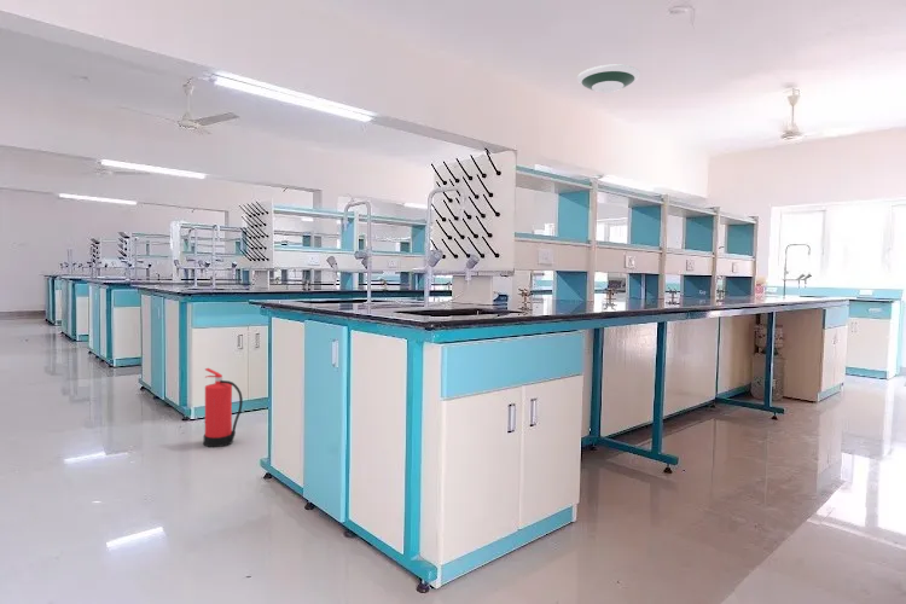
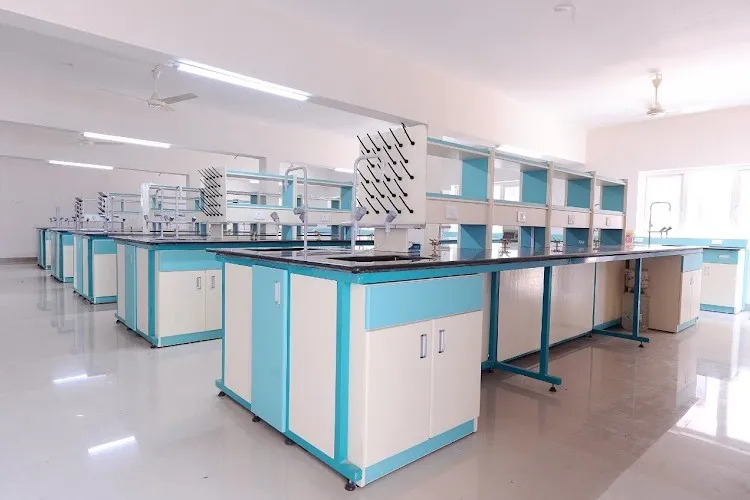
- fire extinguisher [203,367,244,448]
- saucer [576,64,641,94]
